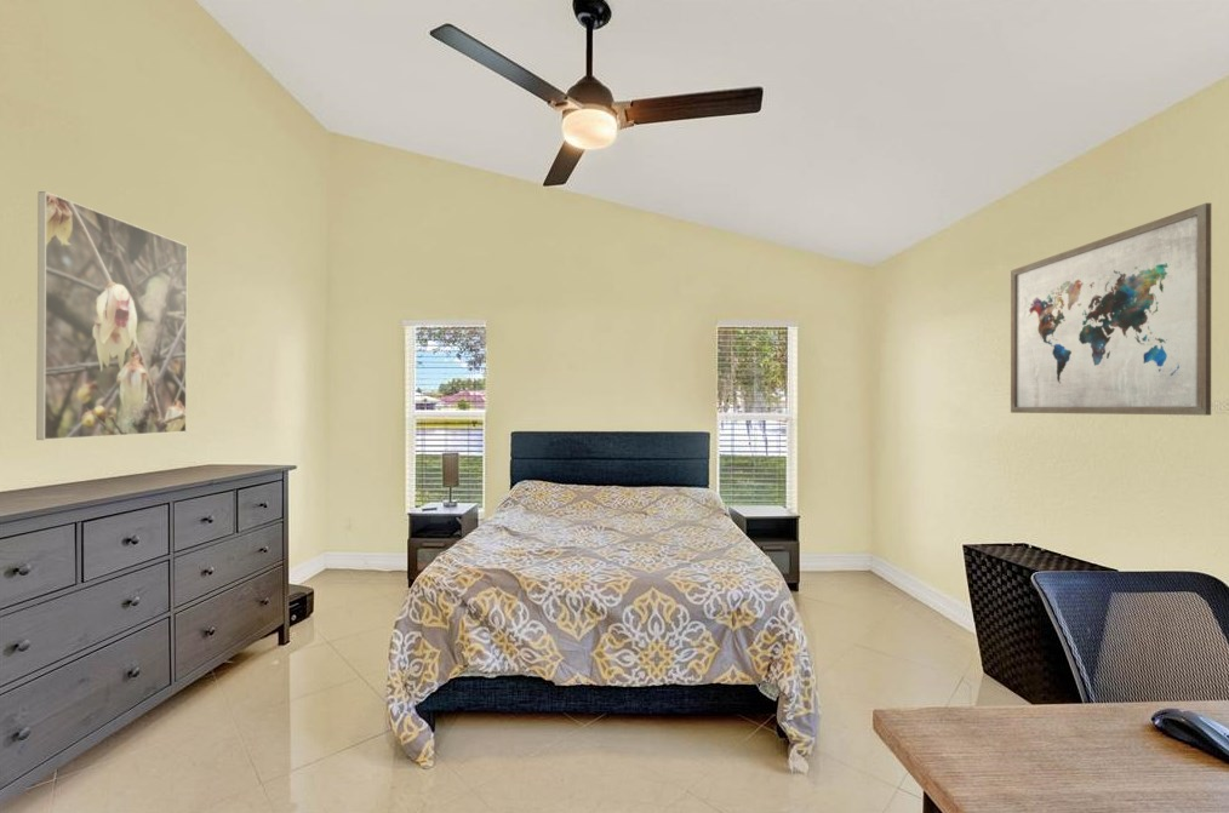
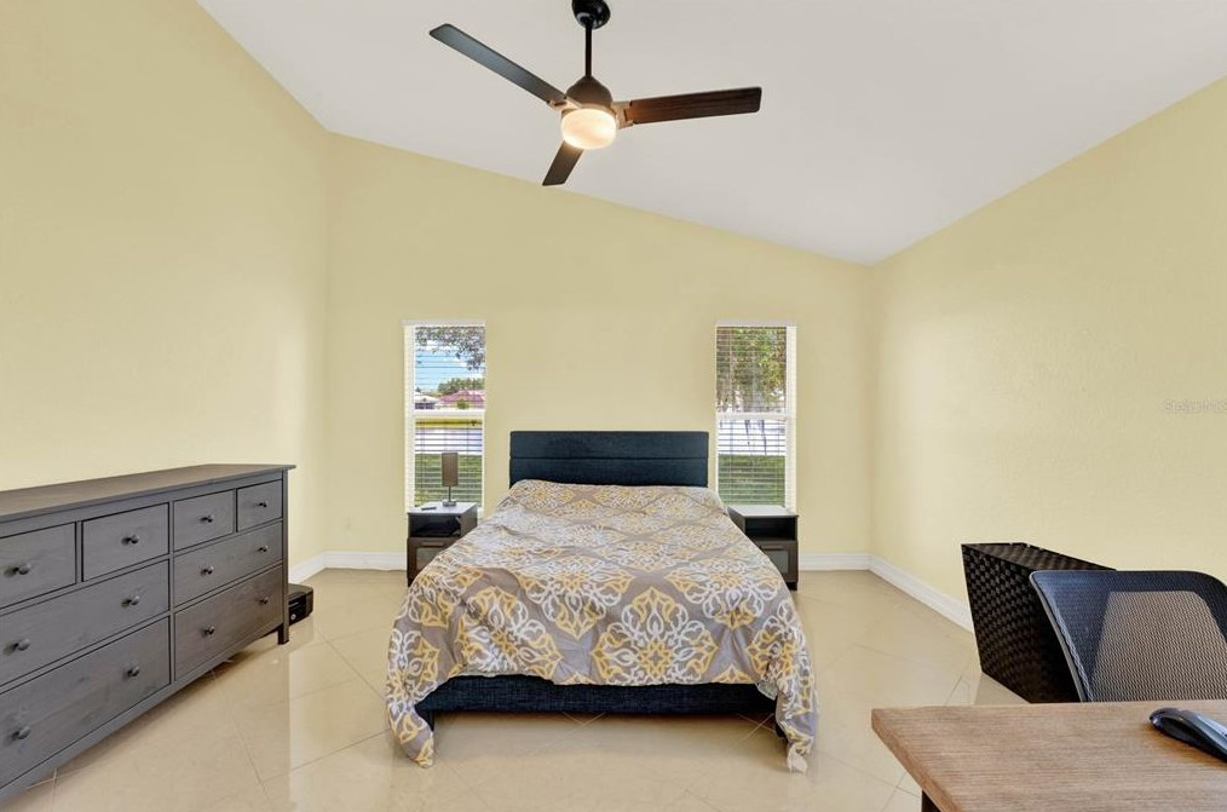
- wall art [1010,202,1212,417]
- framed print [35,190,188,441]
